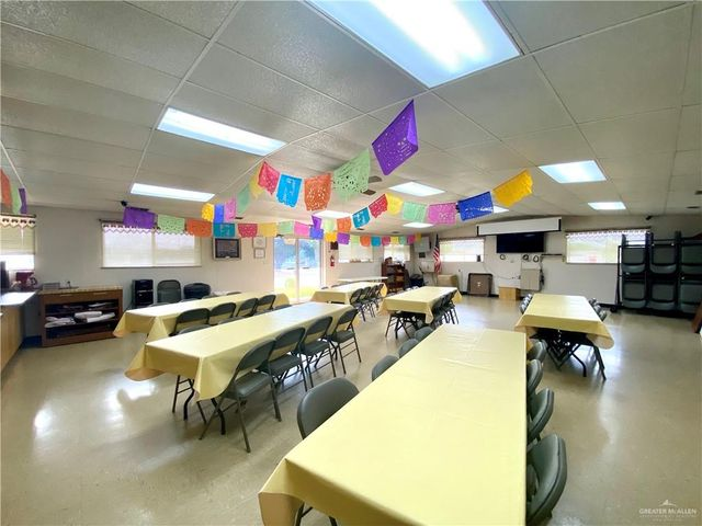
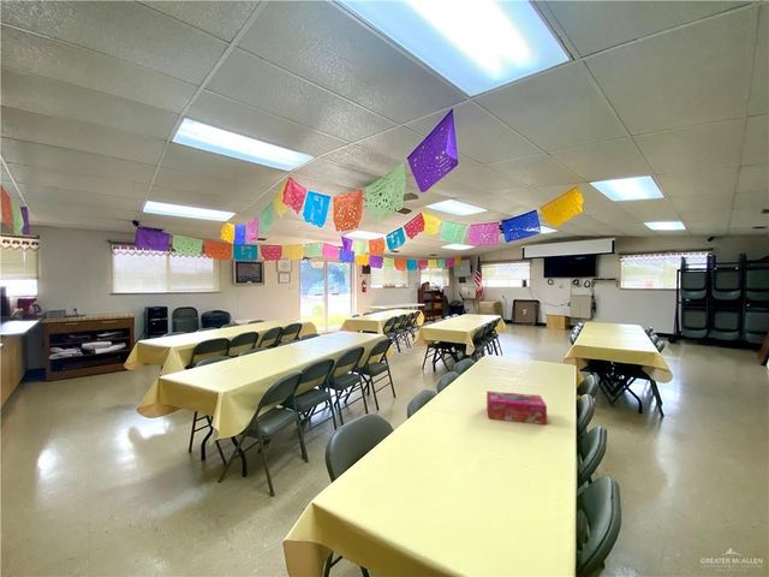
+ tissue box [485,389,548,426]
